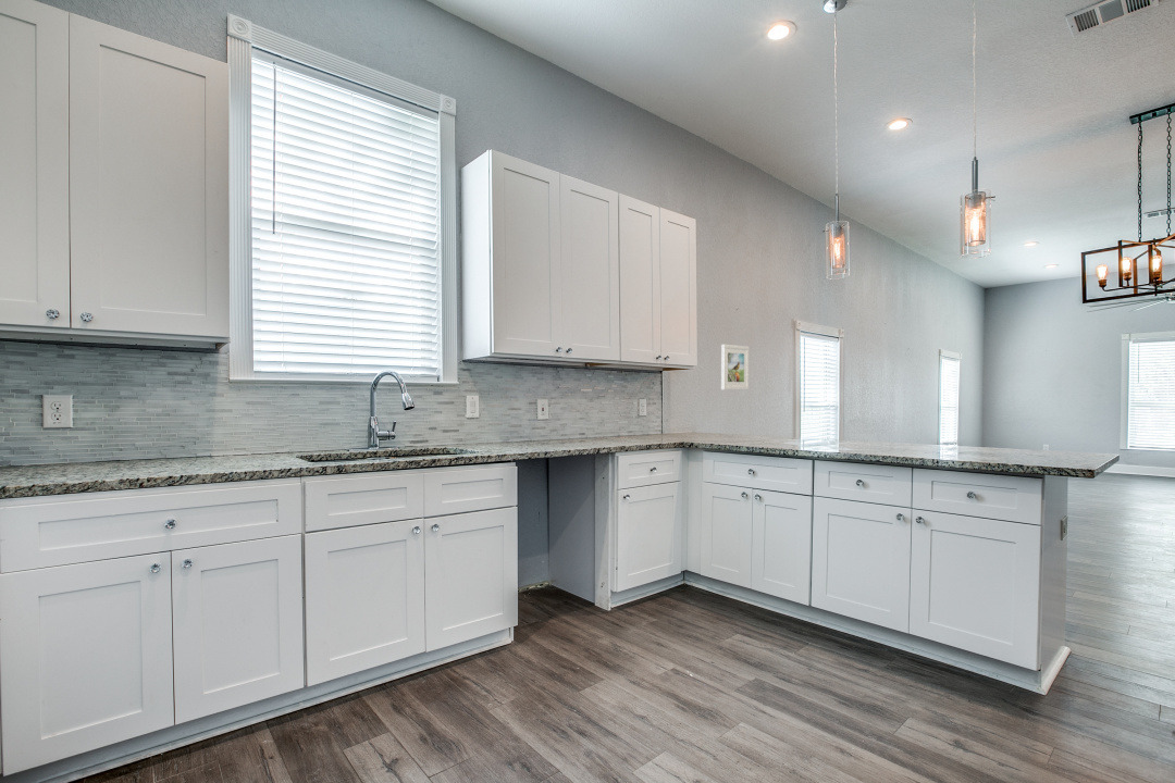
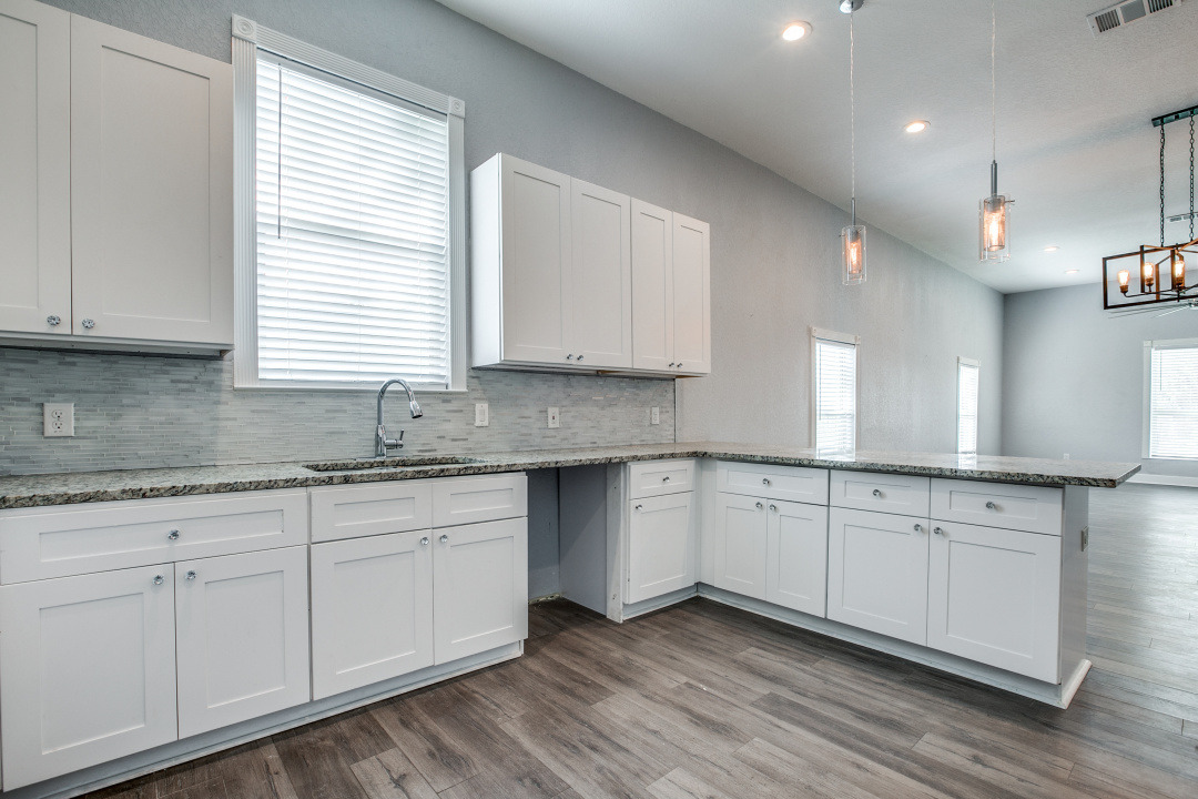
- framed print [720,344,750,390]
